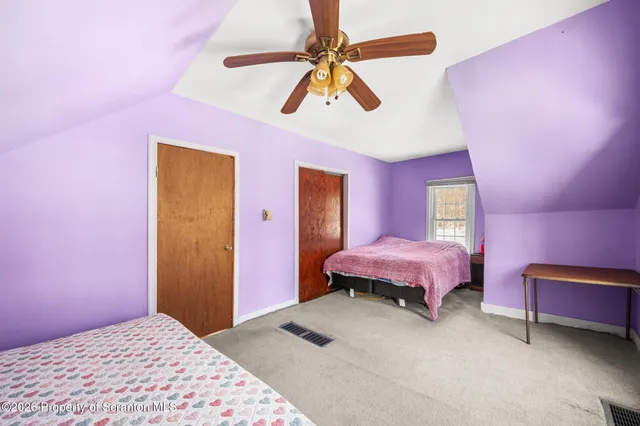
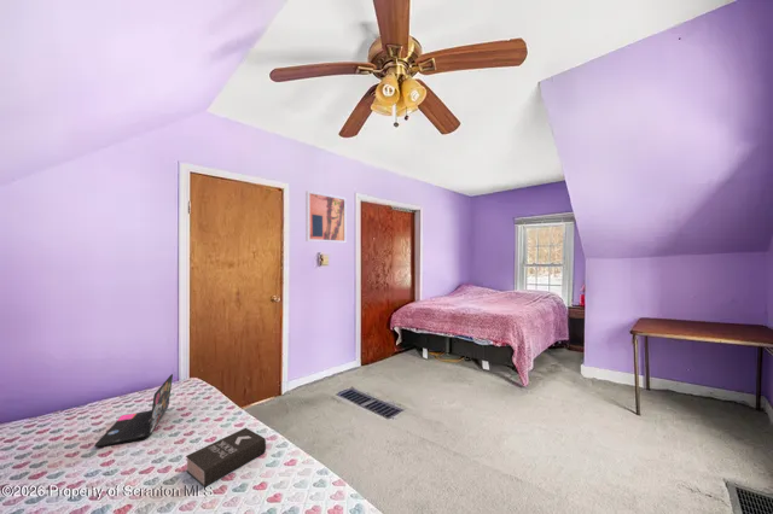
+ laptop [93,373,174,449]
+ book [185,427,267,487]
+ wall art [304,189,348,244]
